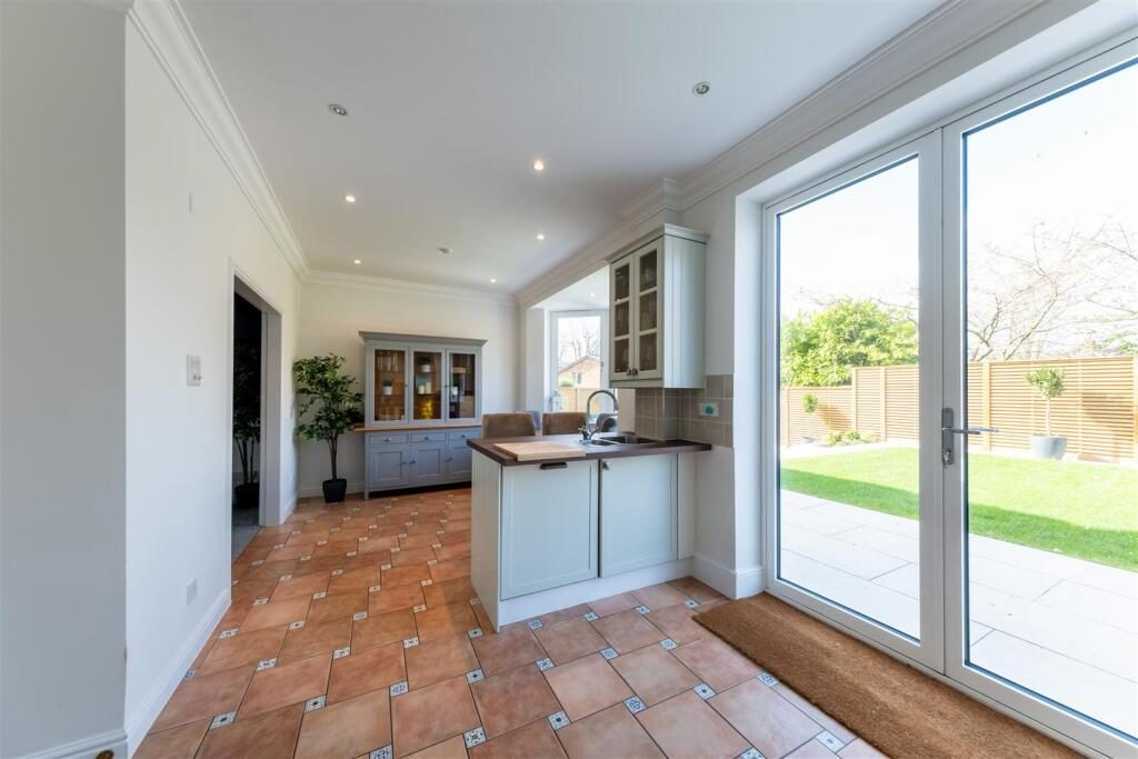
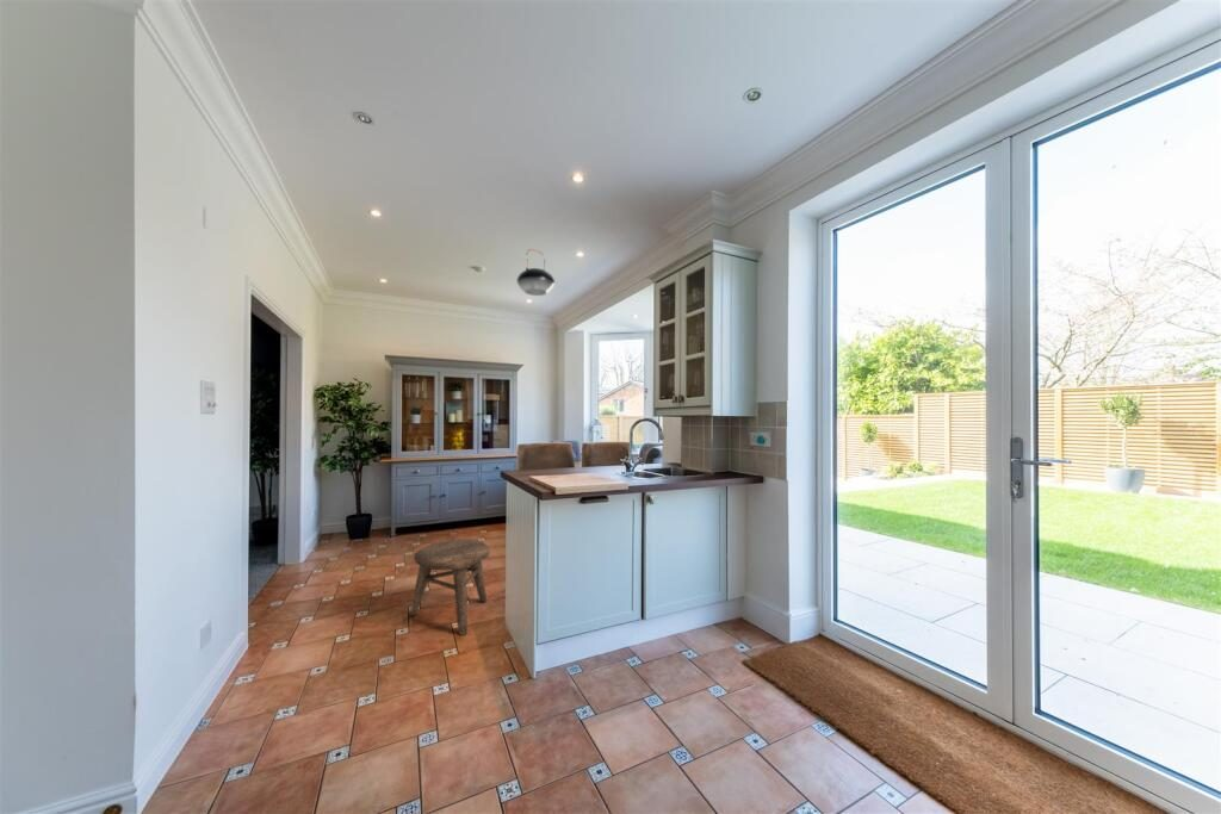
+ pendant light [516,248,556,297]
+ stool [408,538,490,636]
